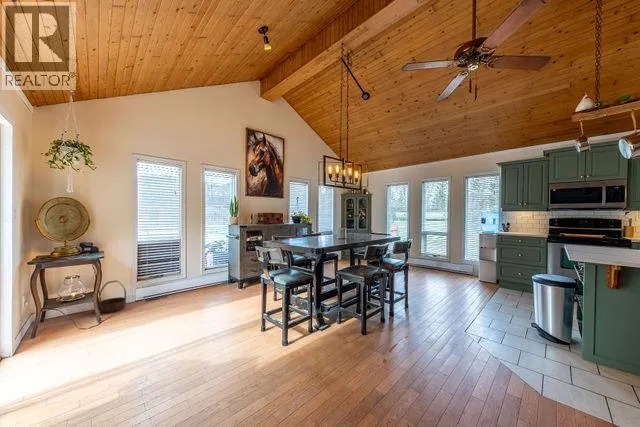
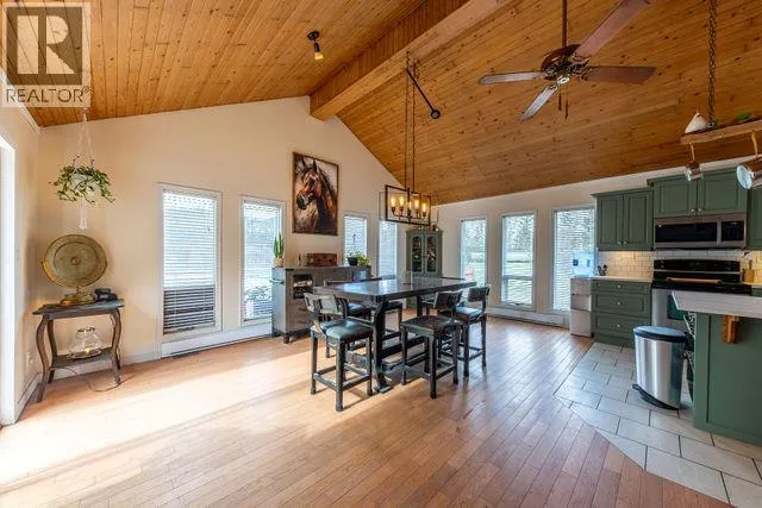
- basket [97,280,127,314]
